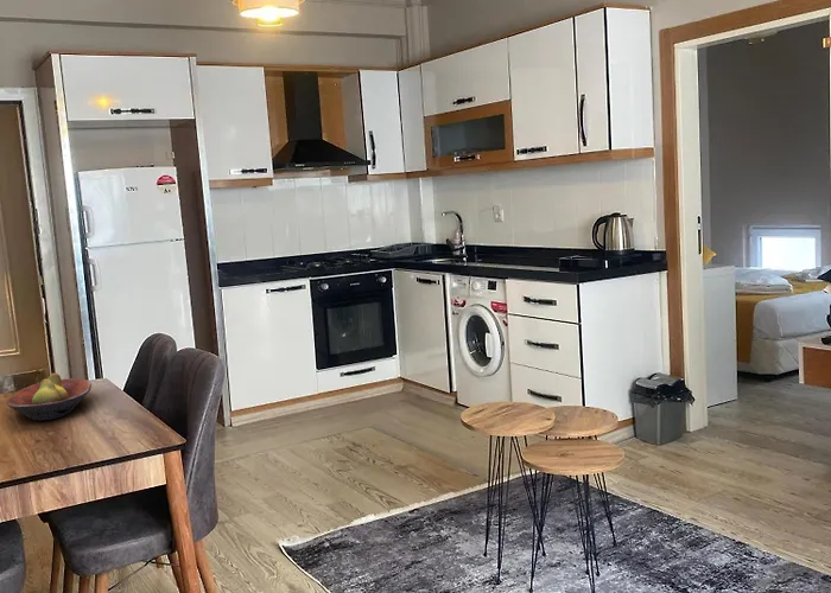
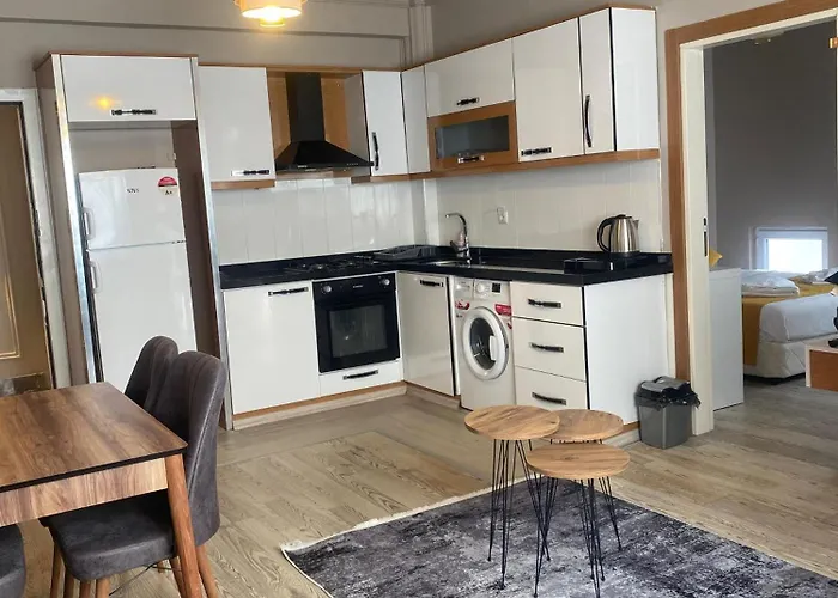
- fruit bowl [6,371,93,421]
